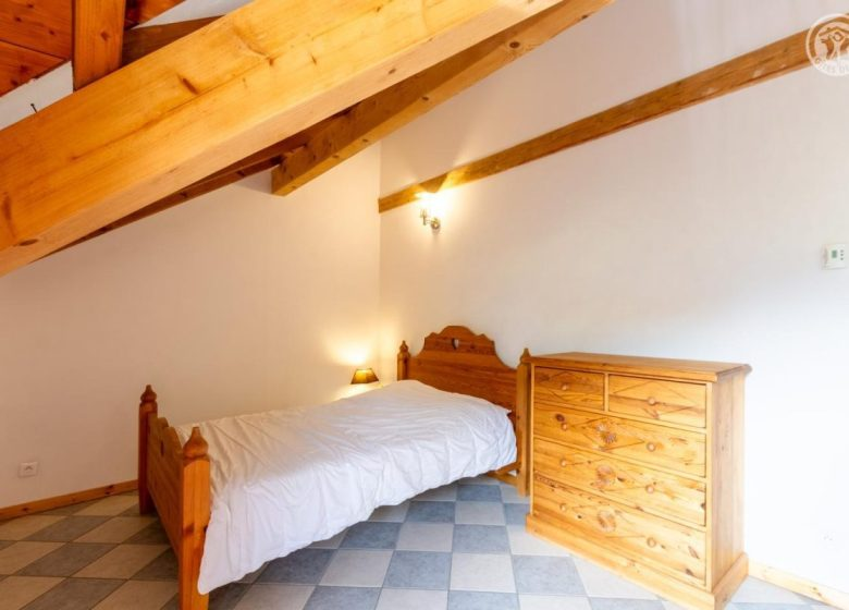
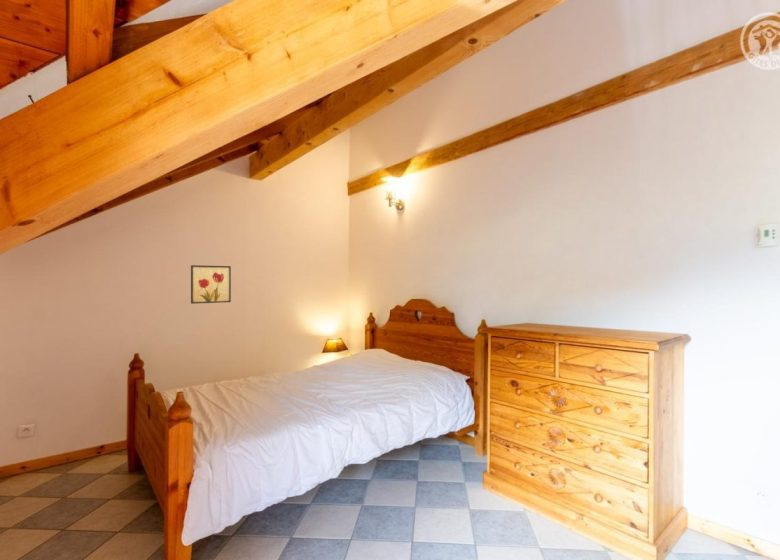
+ wall art [190,264,232,305]
